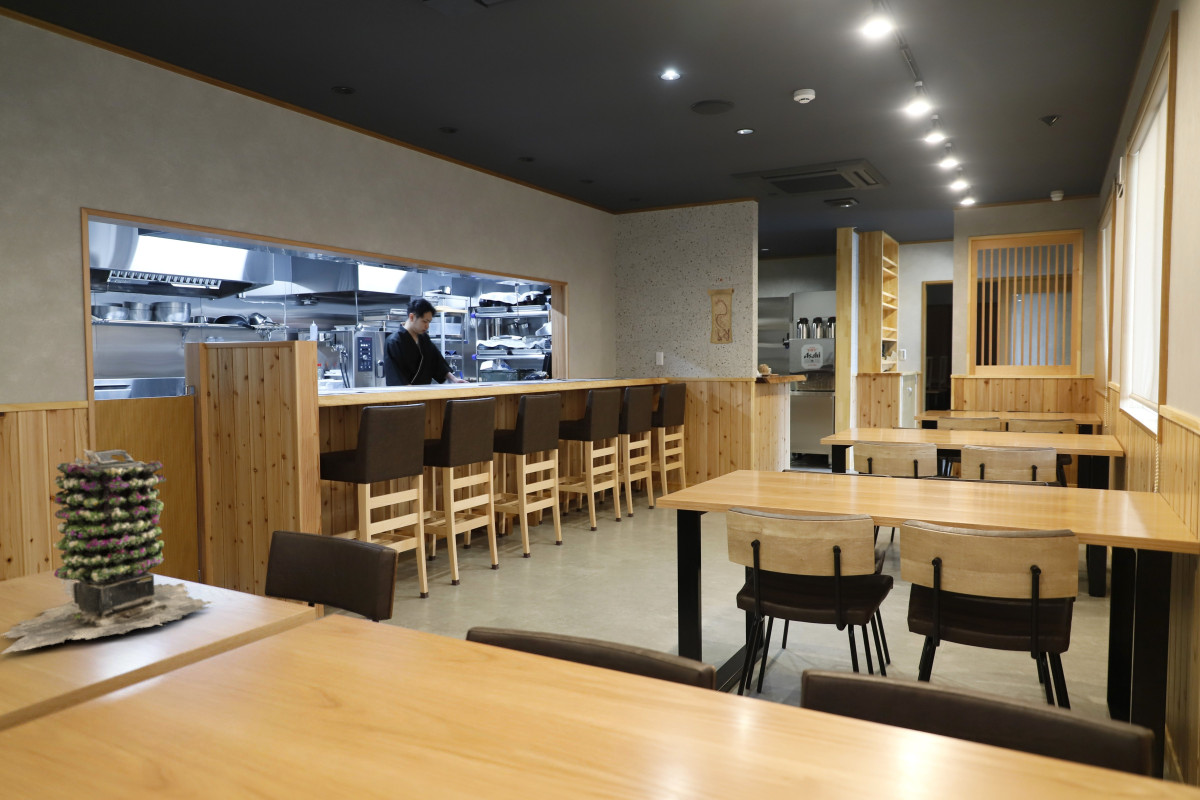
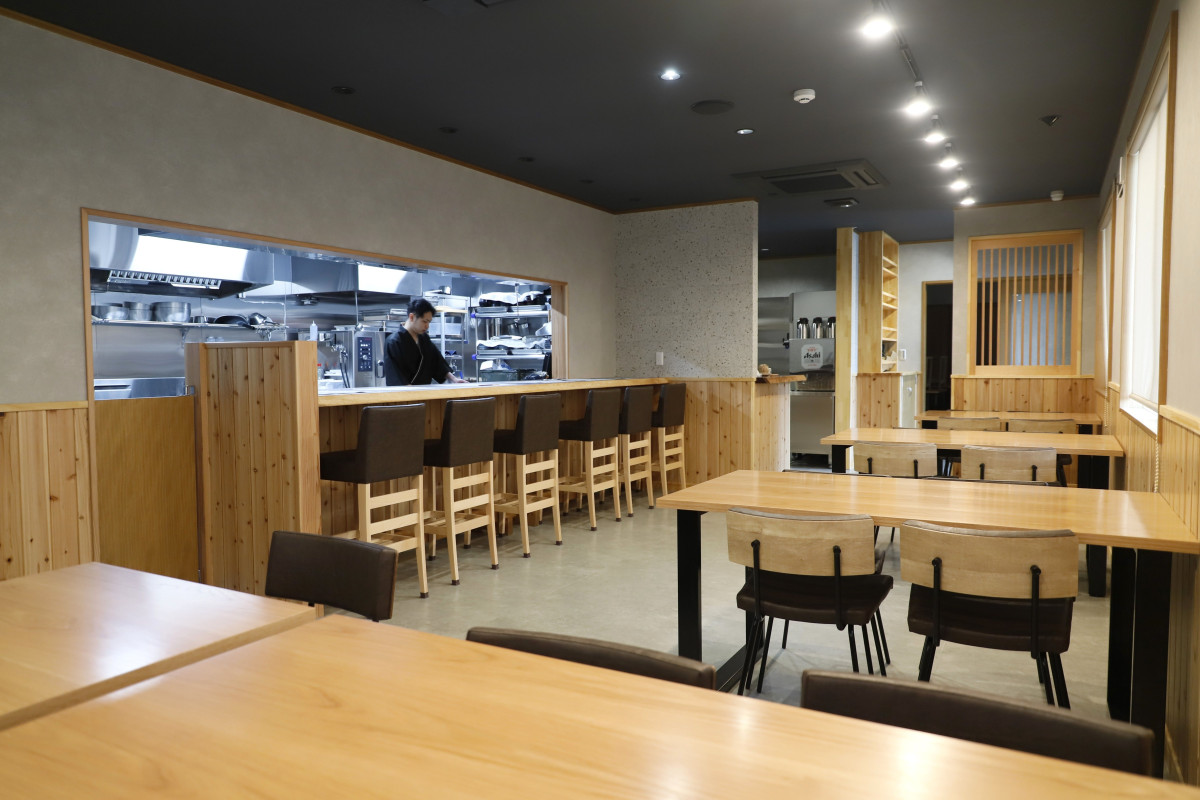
- wall scroll [706,278,735,345]
- succulent plant [0,440,214,655]
